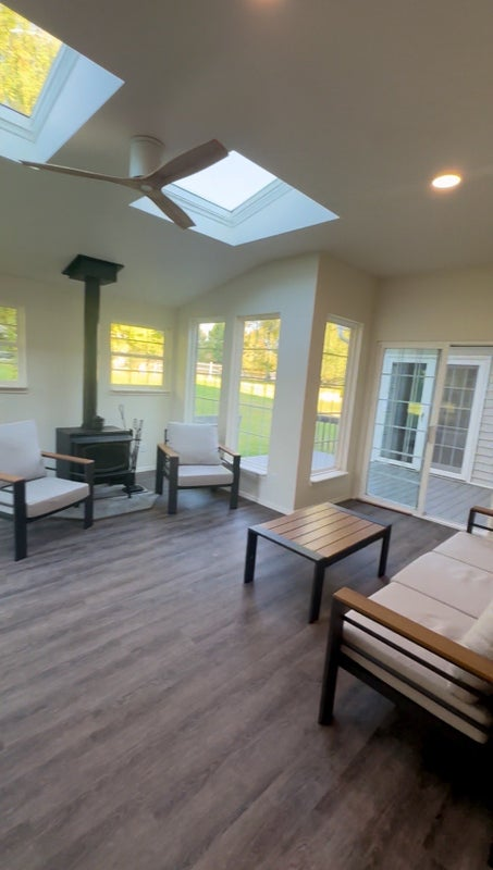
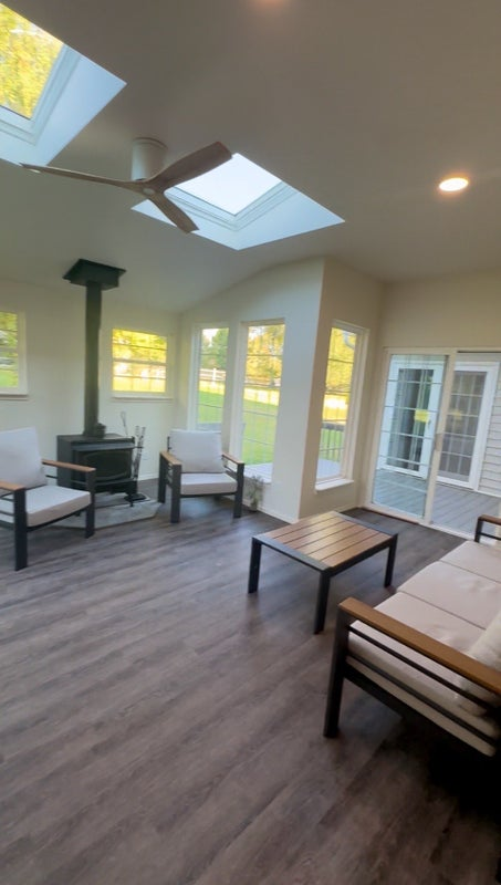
+ potted plant [244,473,265,512]
